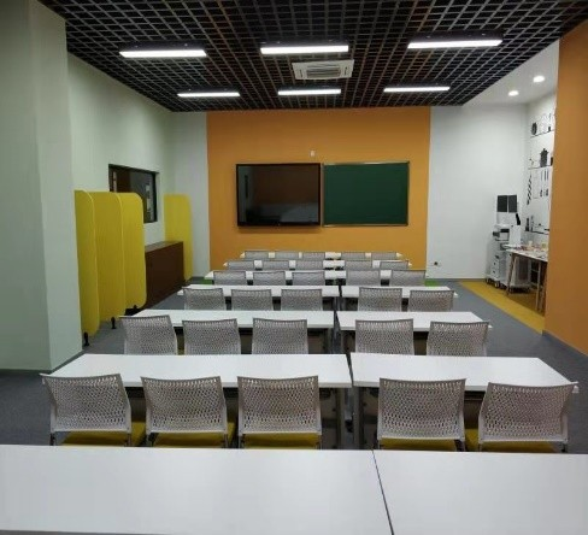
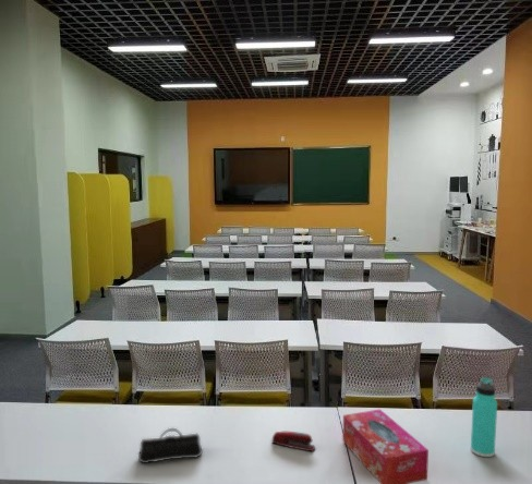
+ thermos bottle [470,376,498,458]
+ stapler [270,431,316,452]
+ tissue box [342,408,430,484]
+ pencil case [137,427,204,464]
